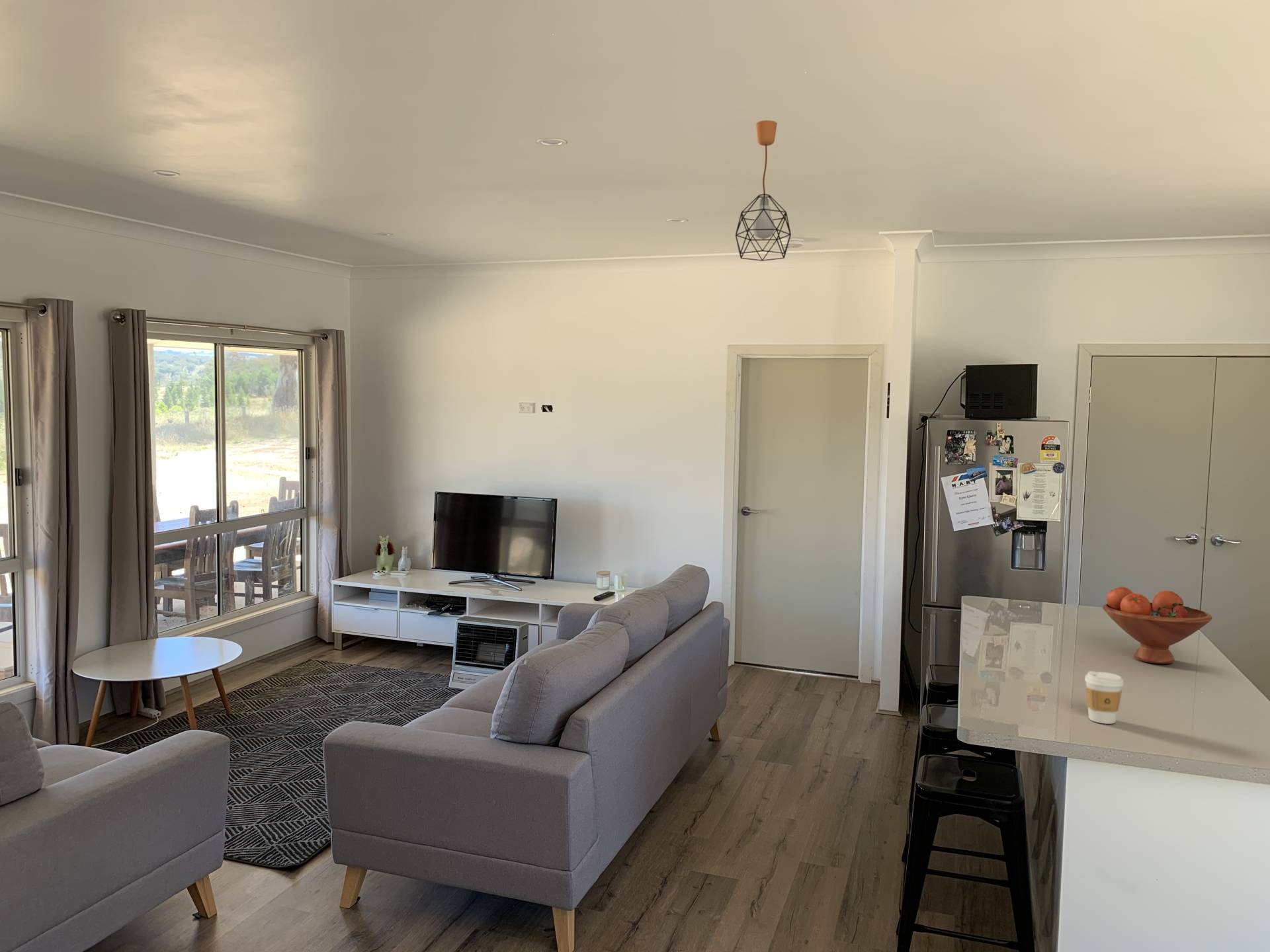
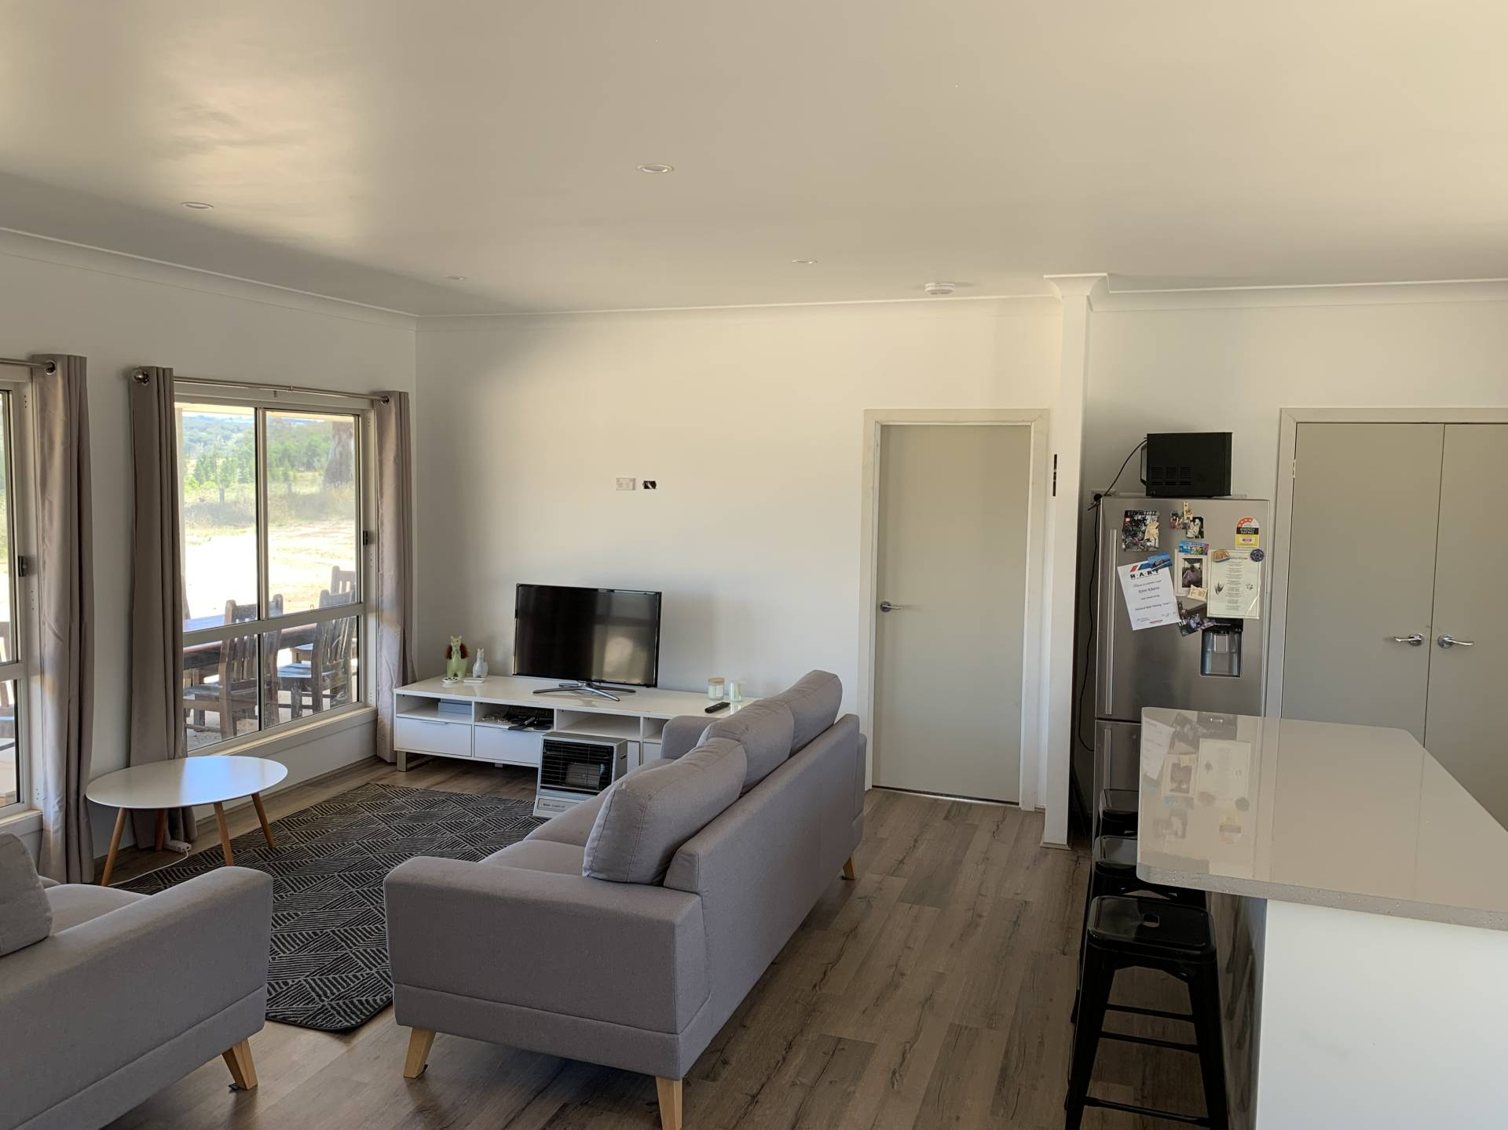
- coffee cup [1084,670,1124,725]
- fruit bowl [1102,586,1212,664]
- pendant light [735,120,792,262]
